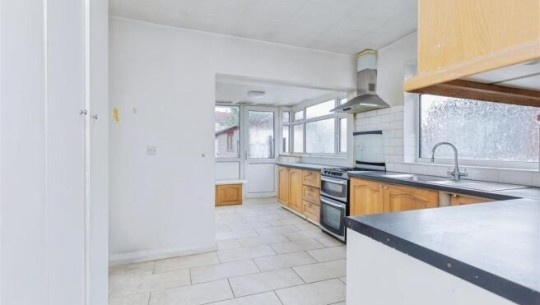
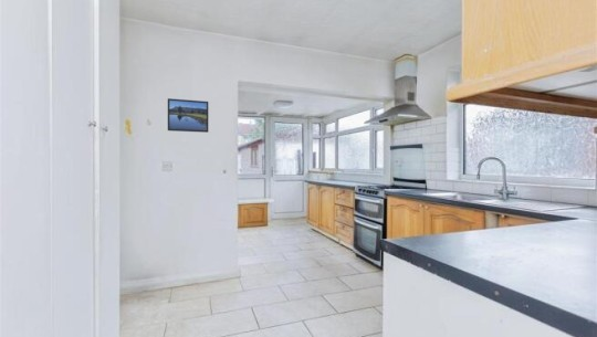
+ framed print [167,97,209,134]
